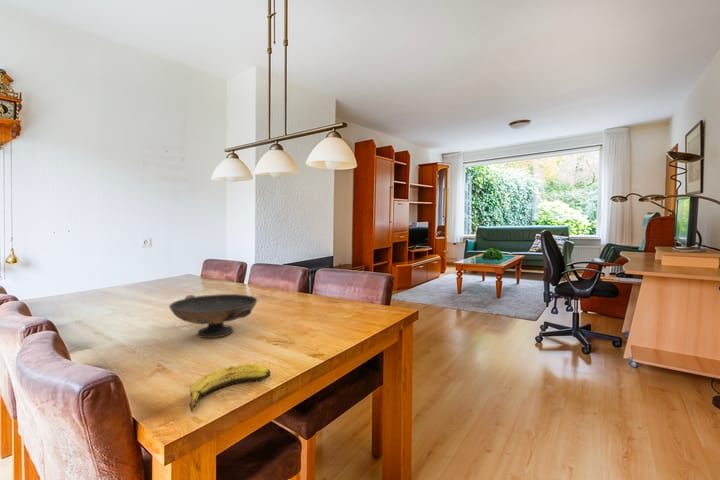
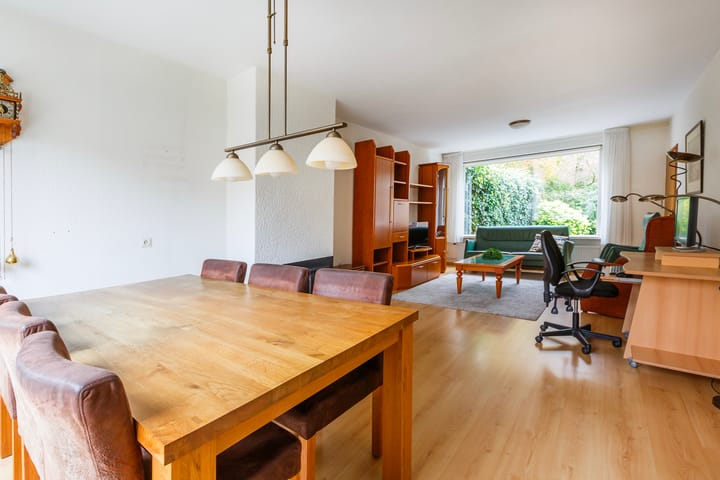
- decorative bowl [168,293,258,339]
- banana [189,363,271,413]
